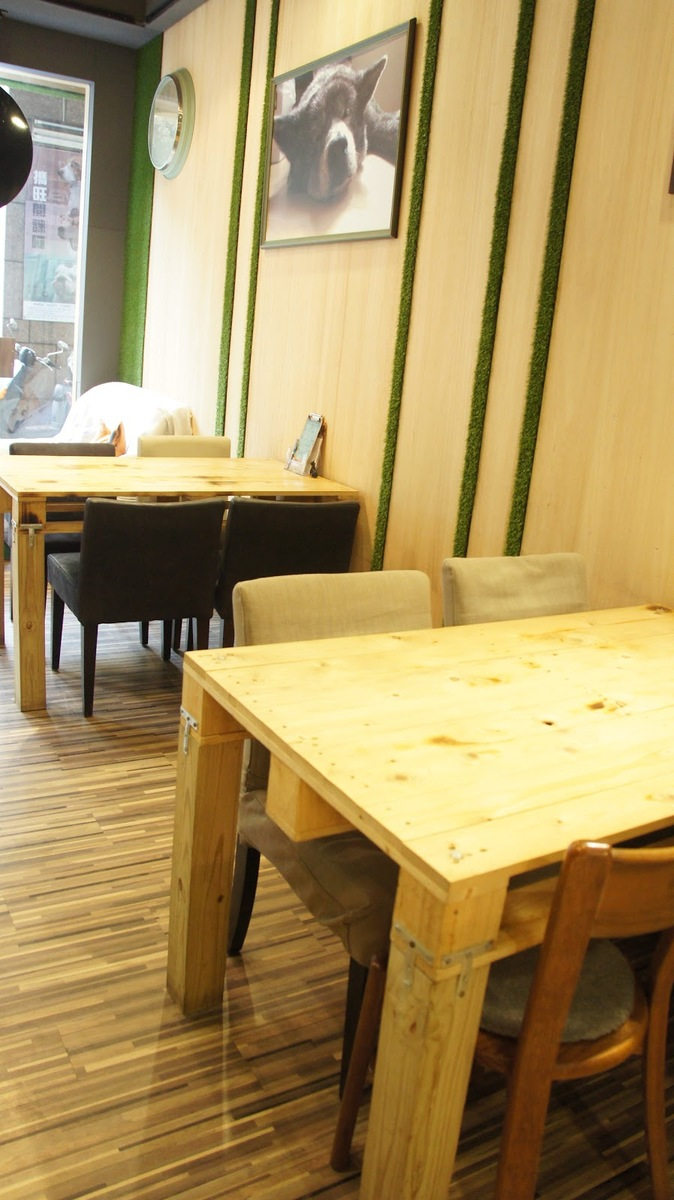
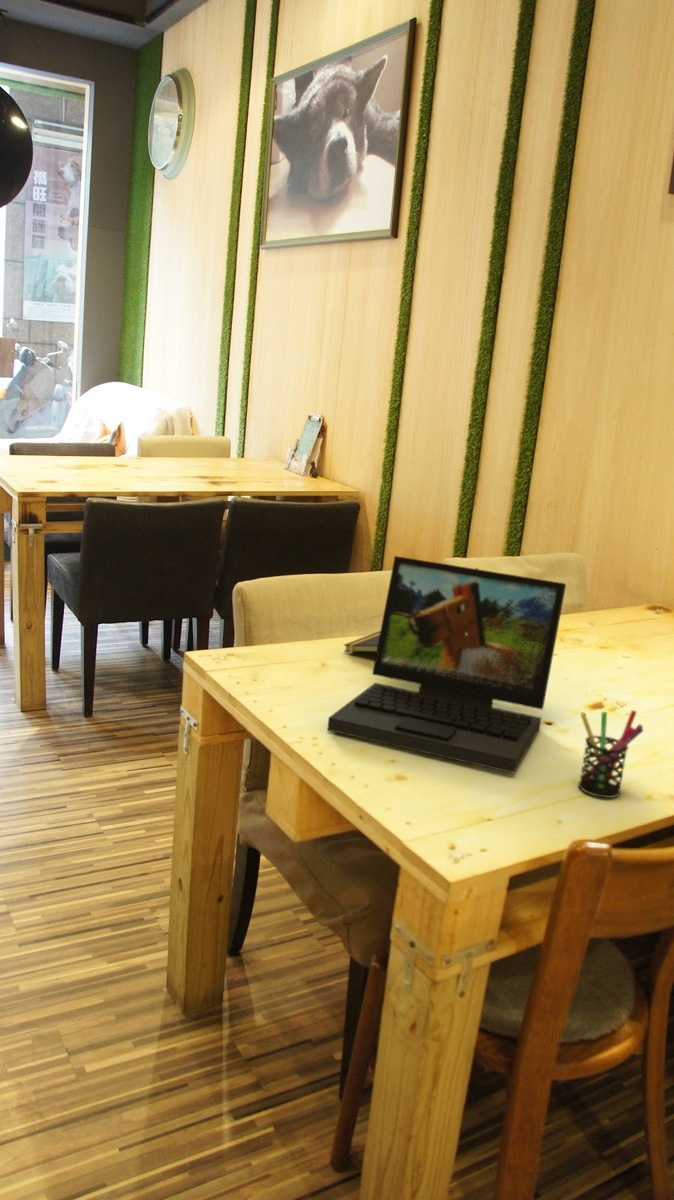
+ laptop [326,555,567,774]
+ pen holder [577,709,645,799]
+ notepad [343,630,381,653]
